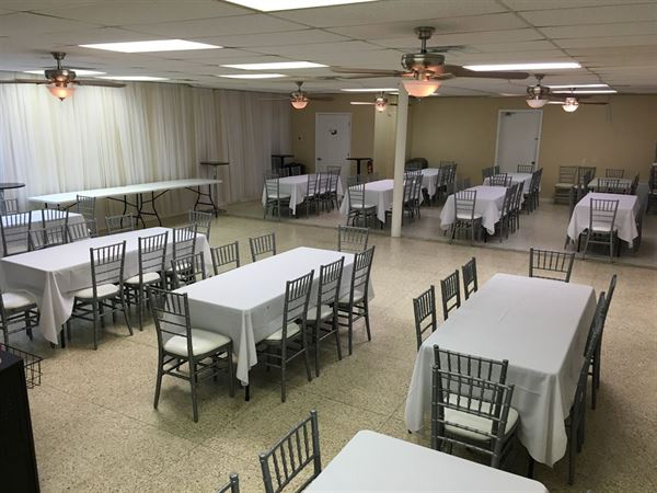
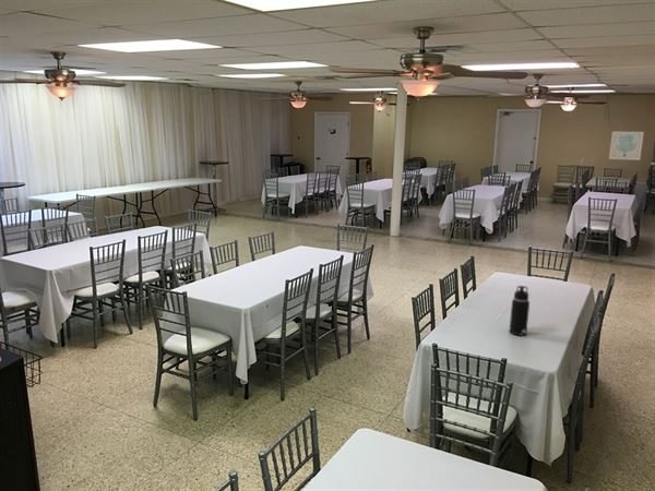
+ wall art [608,131,645,161]
+ water bottle [509,285,531,336]
